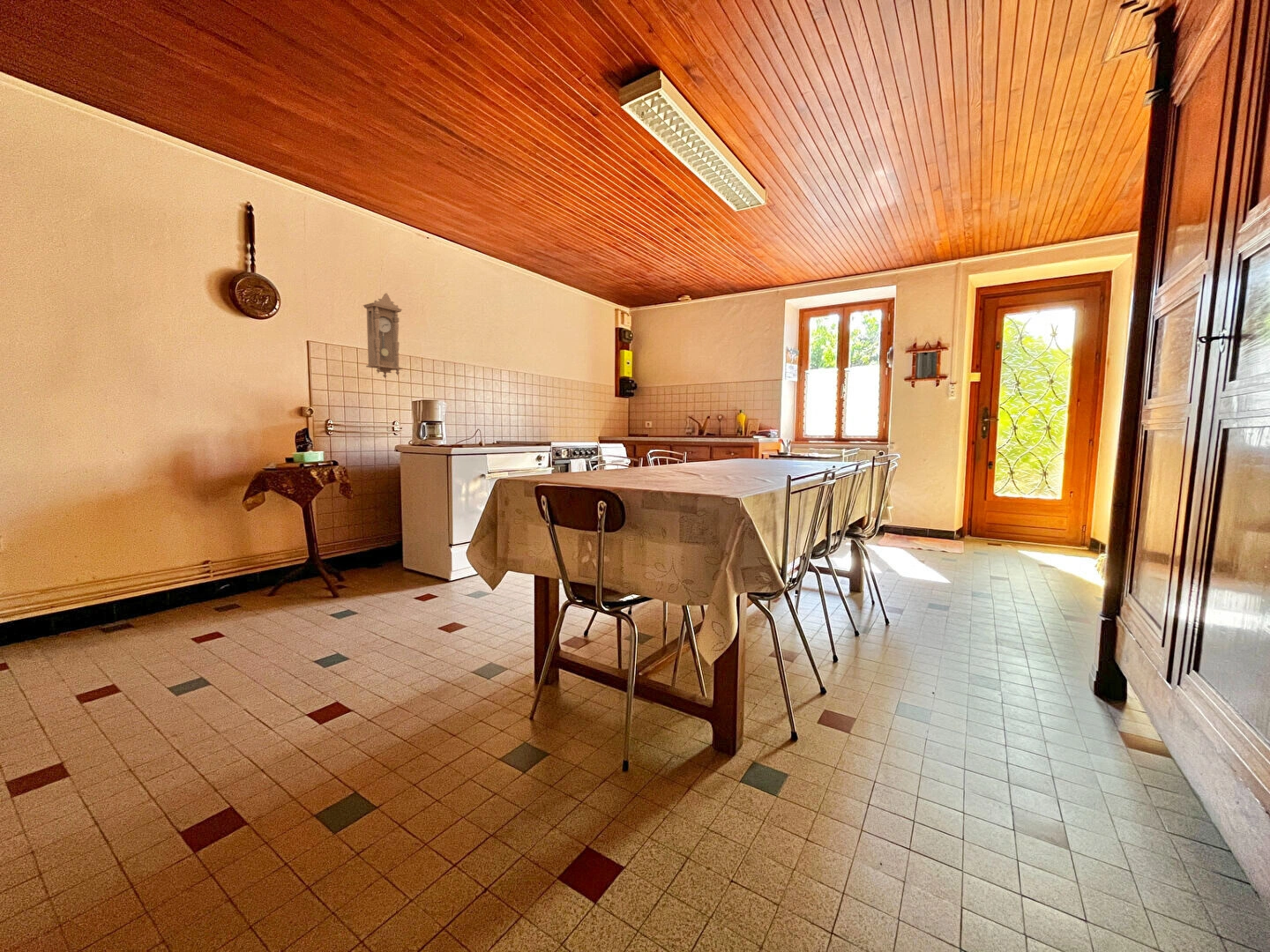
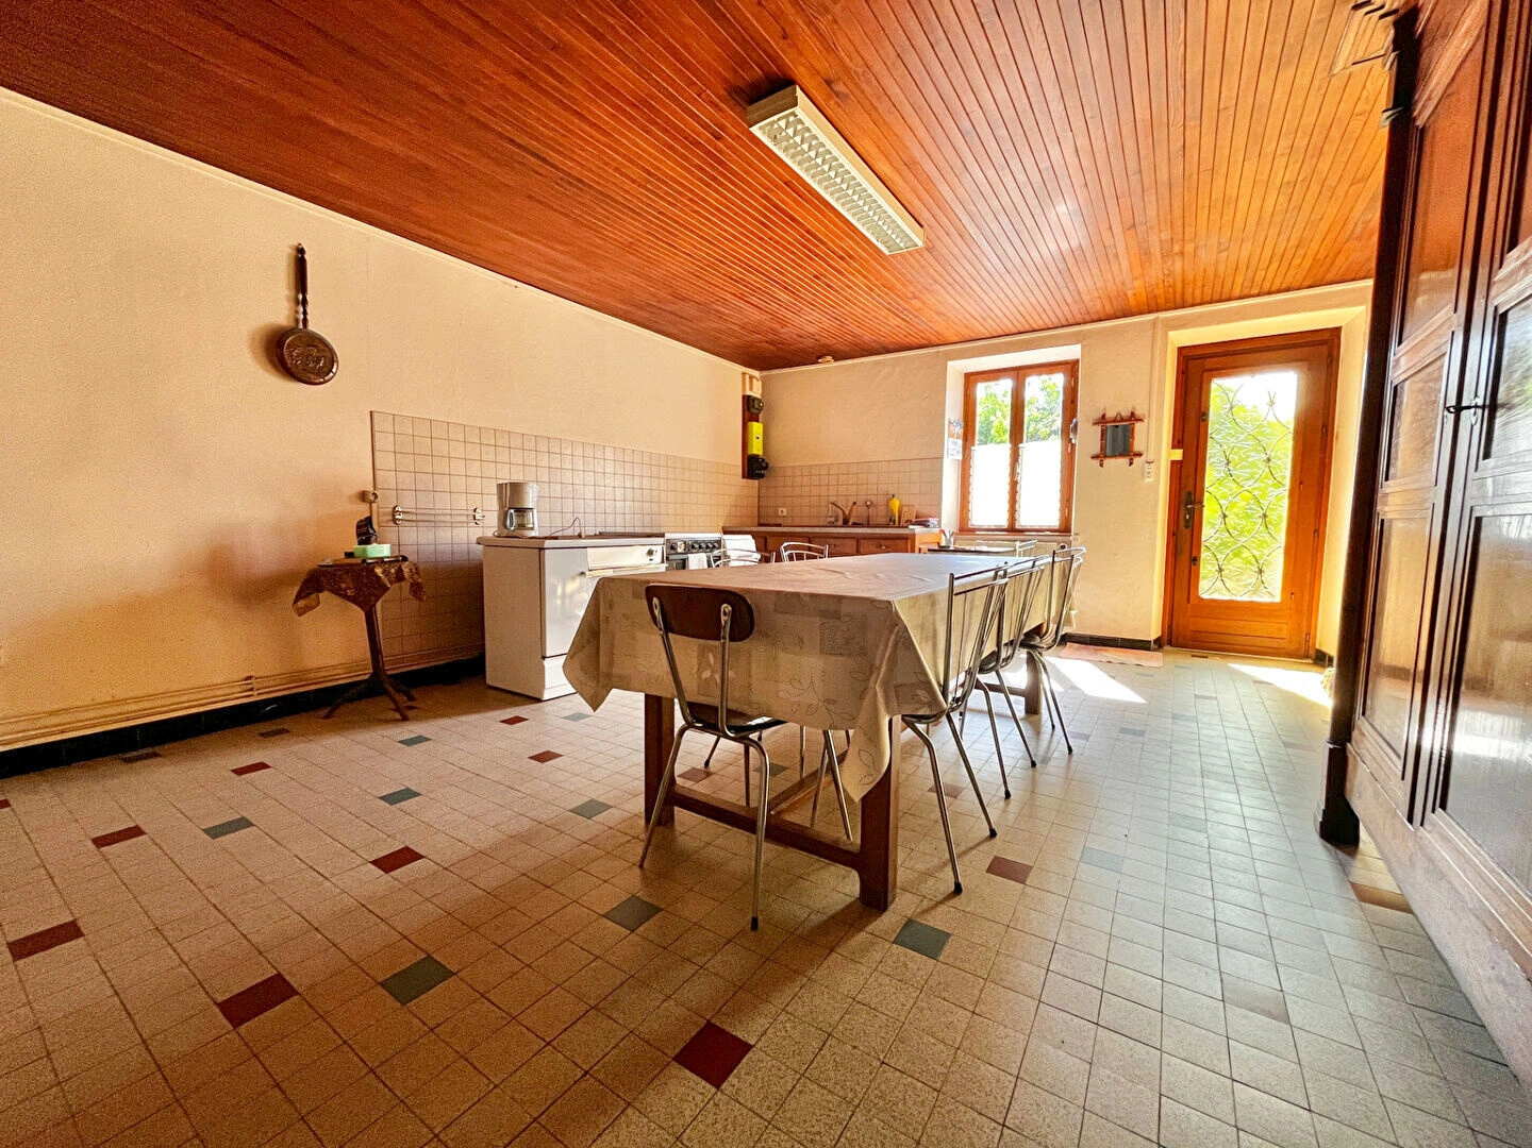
- pendulum clock [362,293,403,379]
